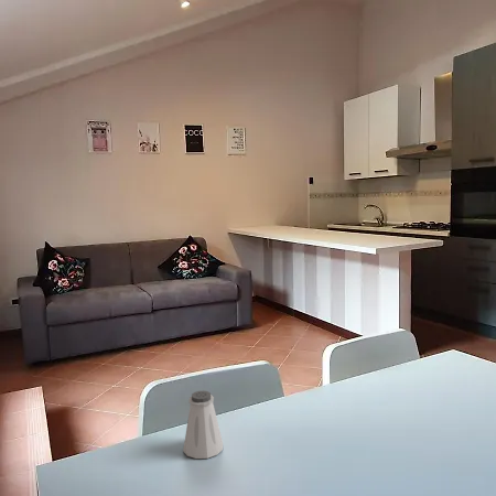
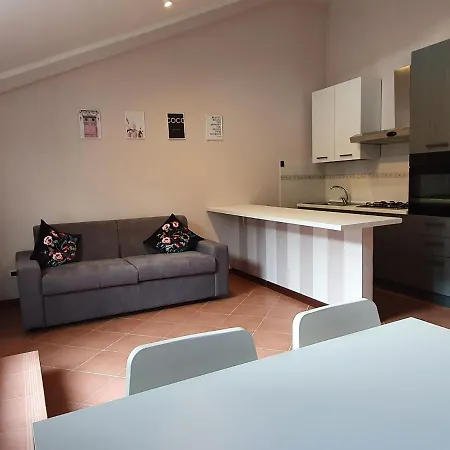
- saltshaker [182,390,224,460]
